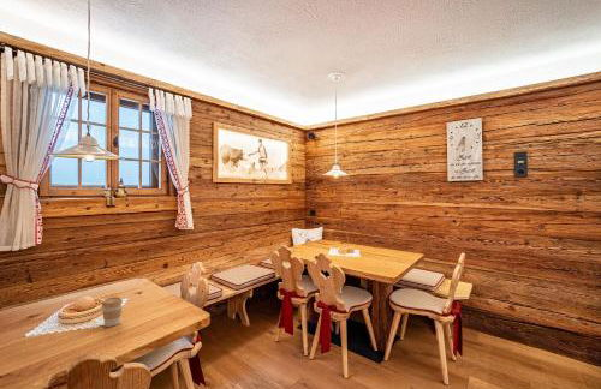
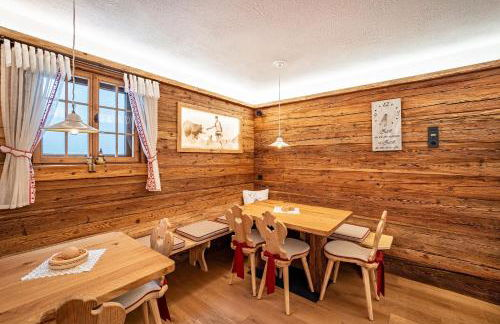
- coffee cup [101,295,124,328]
